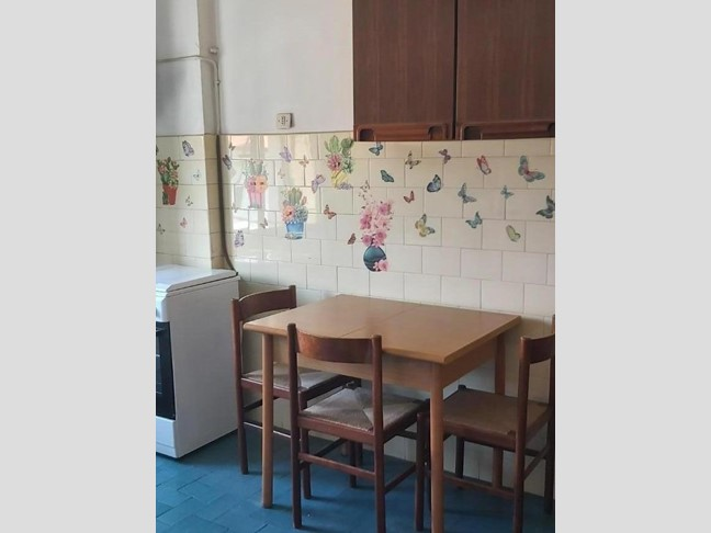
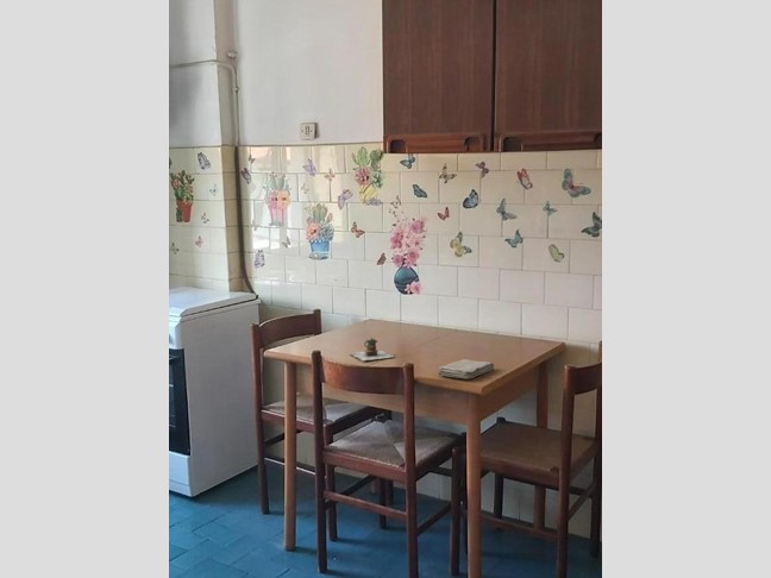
+ teapot [347,337,395,362]
+ washcloth [437,358,495,381]
